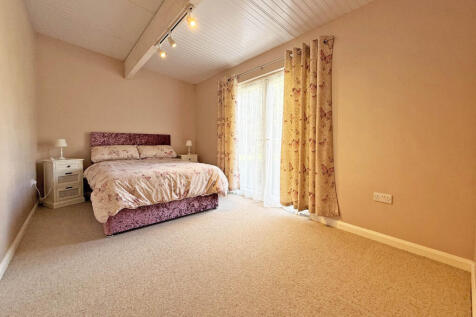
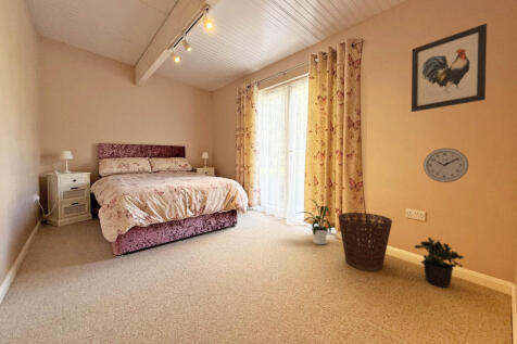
+ wall clock [423,146,469,183]
+ basket [337,212,393,272]
+ potted plant [414,235,465,289]
+ wall art [411,23,488,113]
+ house plant [295,198,332,245]
